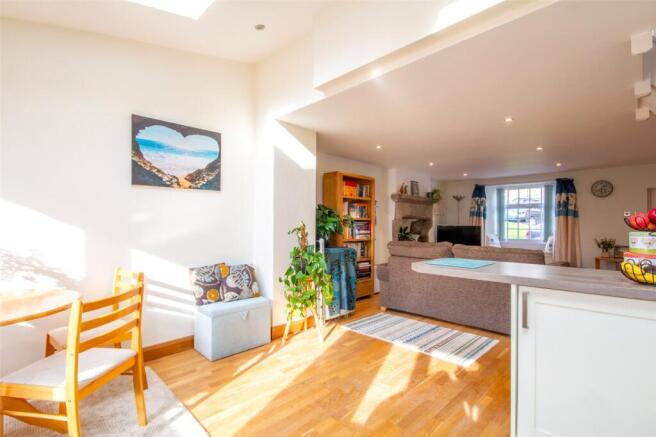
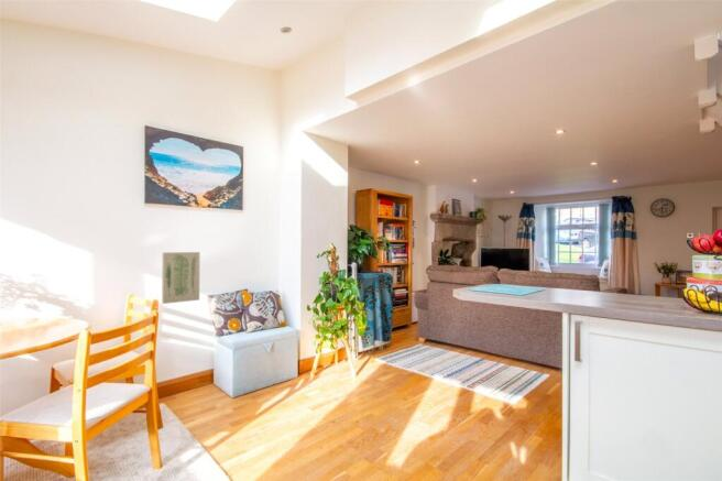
+ wall art [161,251,200,305]
